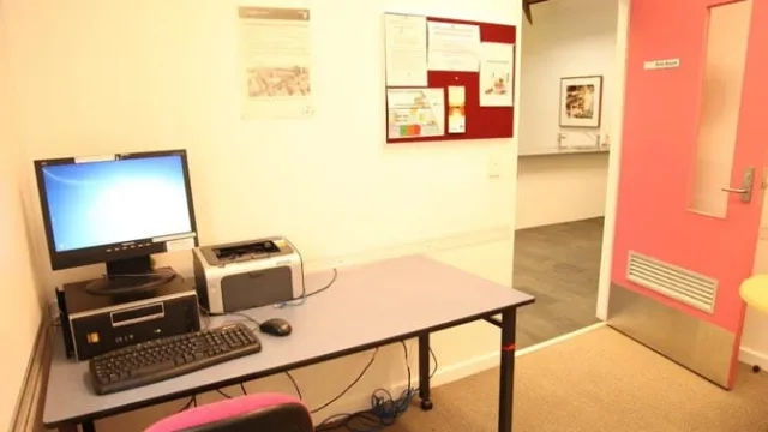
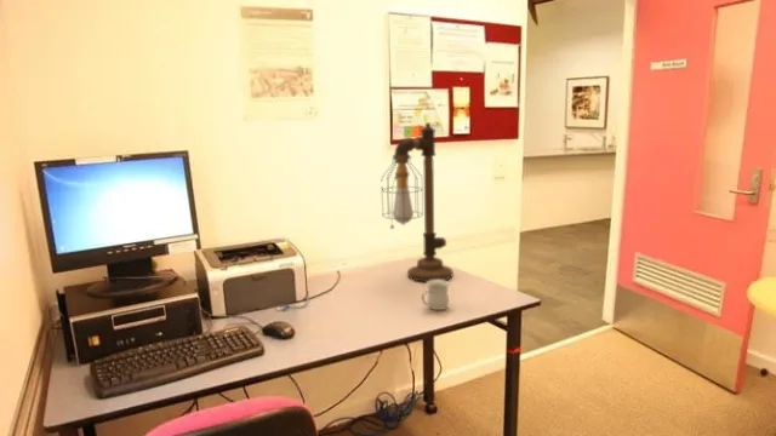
+ mug [421,280,451,311]
+ desk lamp [380,121,455,283]
